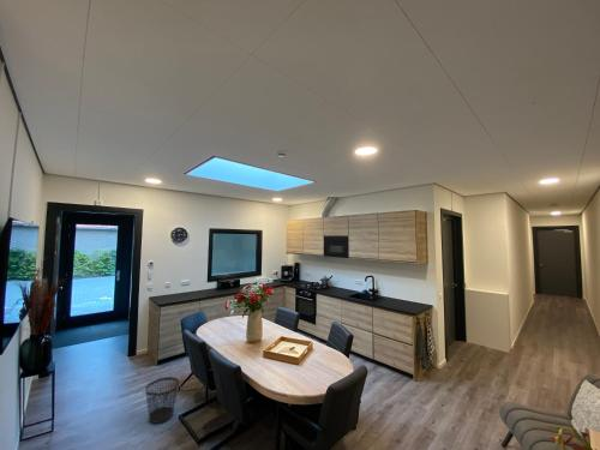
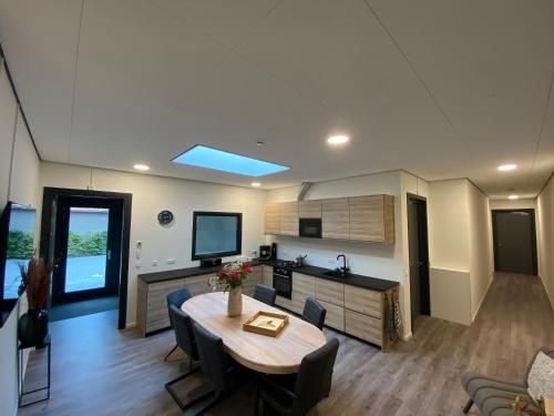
- wastebasket [144,376,180,425]
